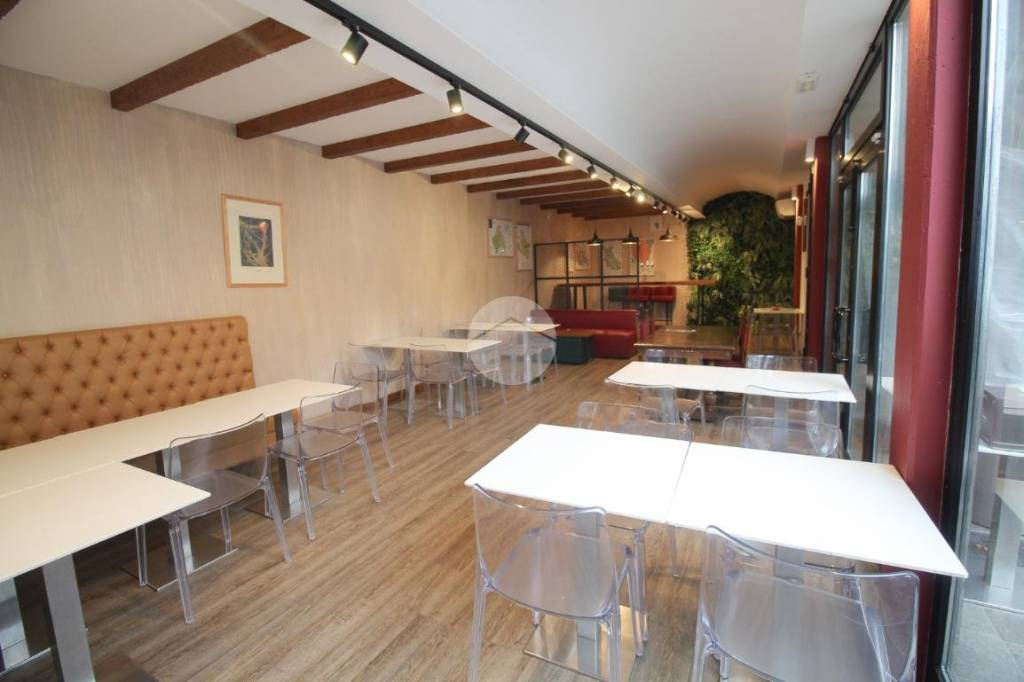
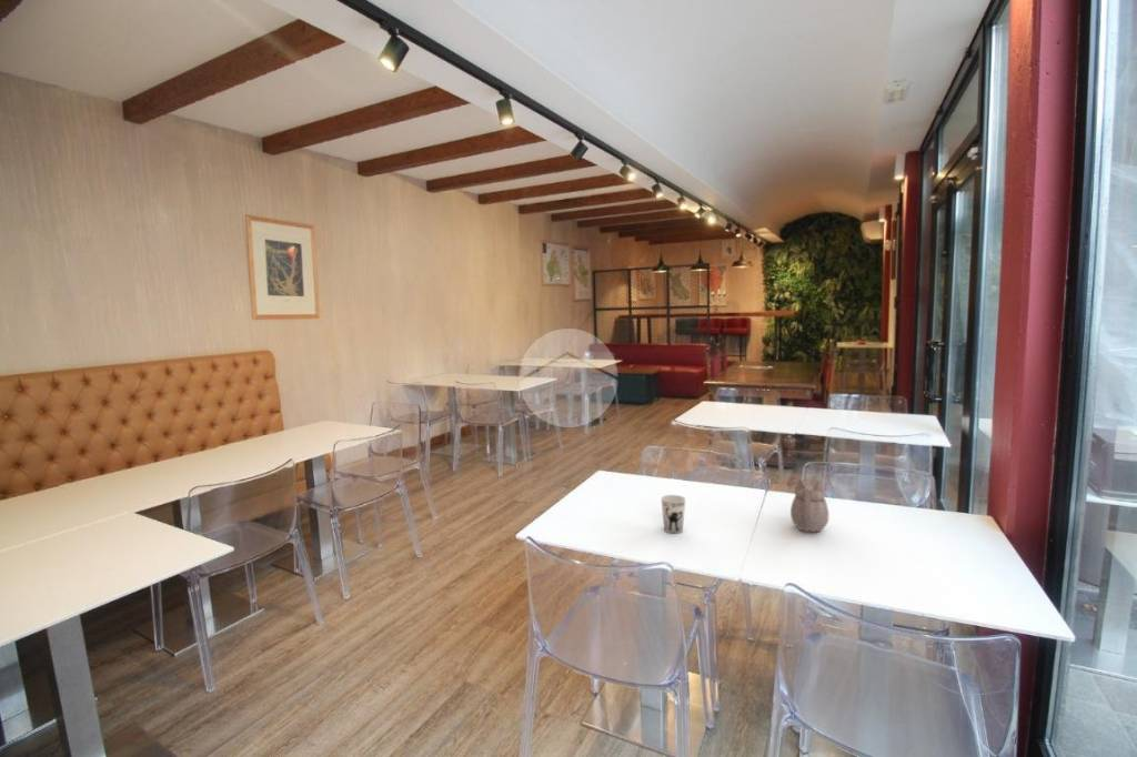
+ cup [660,494,686,534]
+ teapot [789,478,829,534]
